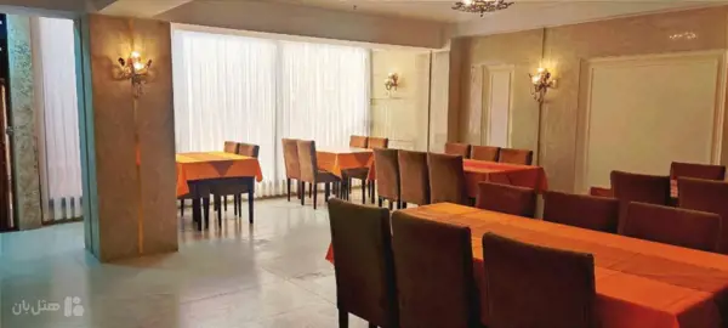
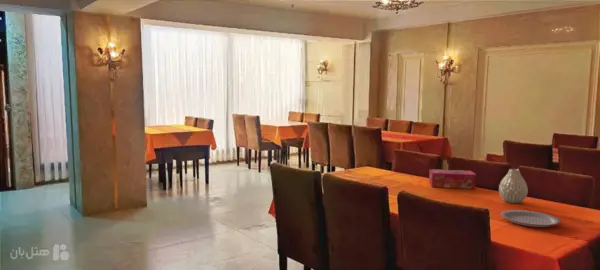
+ plate [499,209,562,228]
+ tissue box [428,168,477,190]
+ vase [498,168,529,204]
